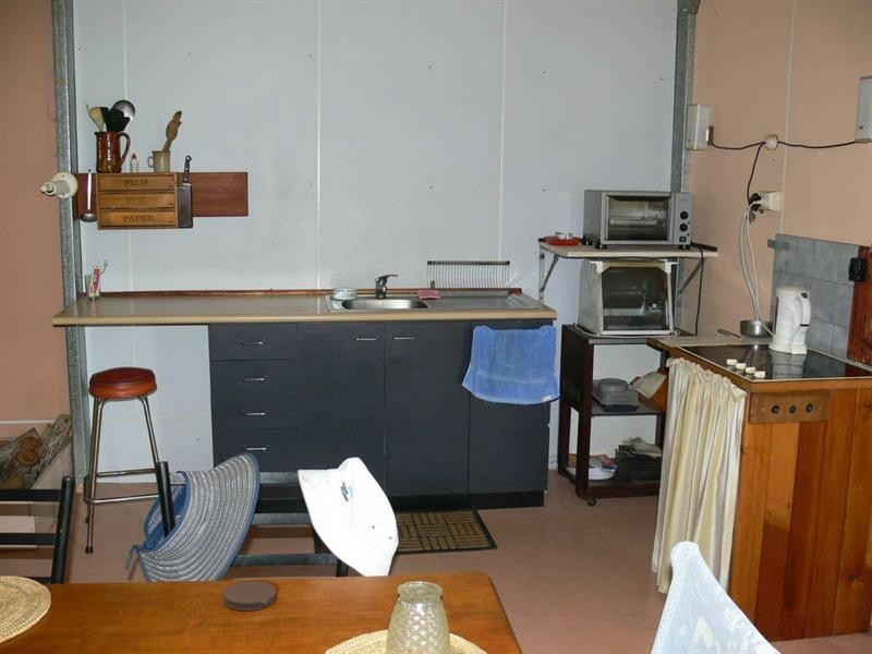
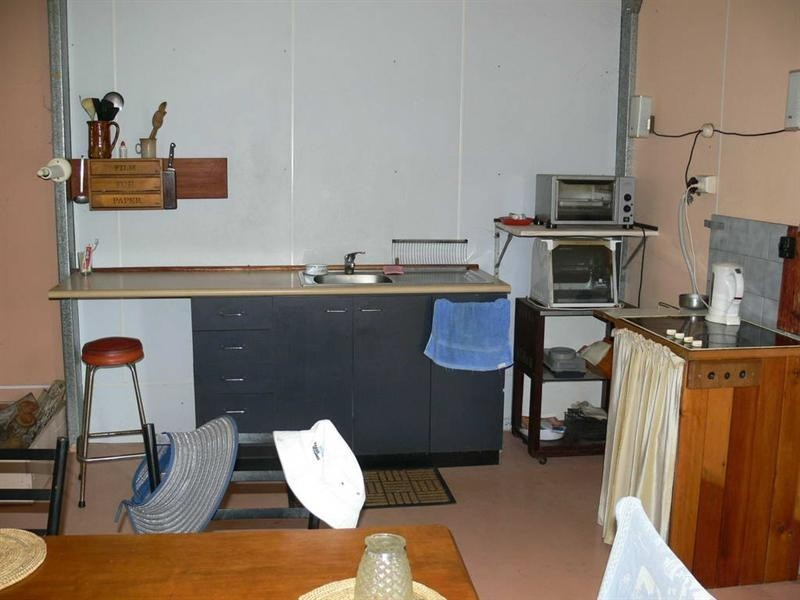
- coaster [222,580,278,611]
